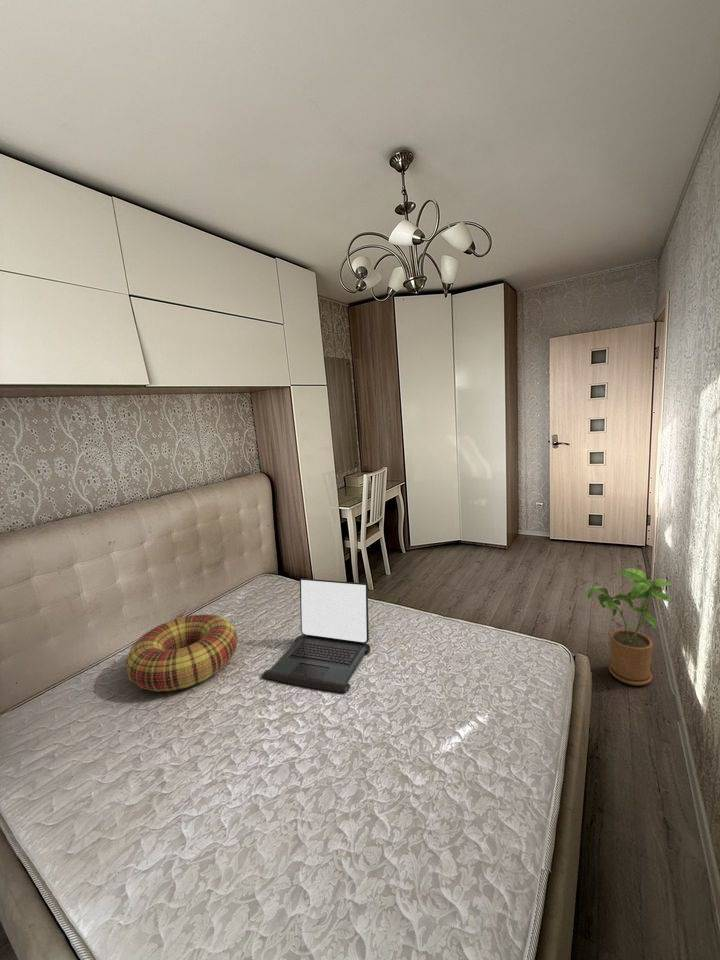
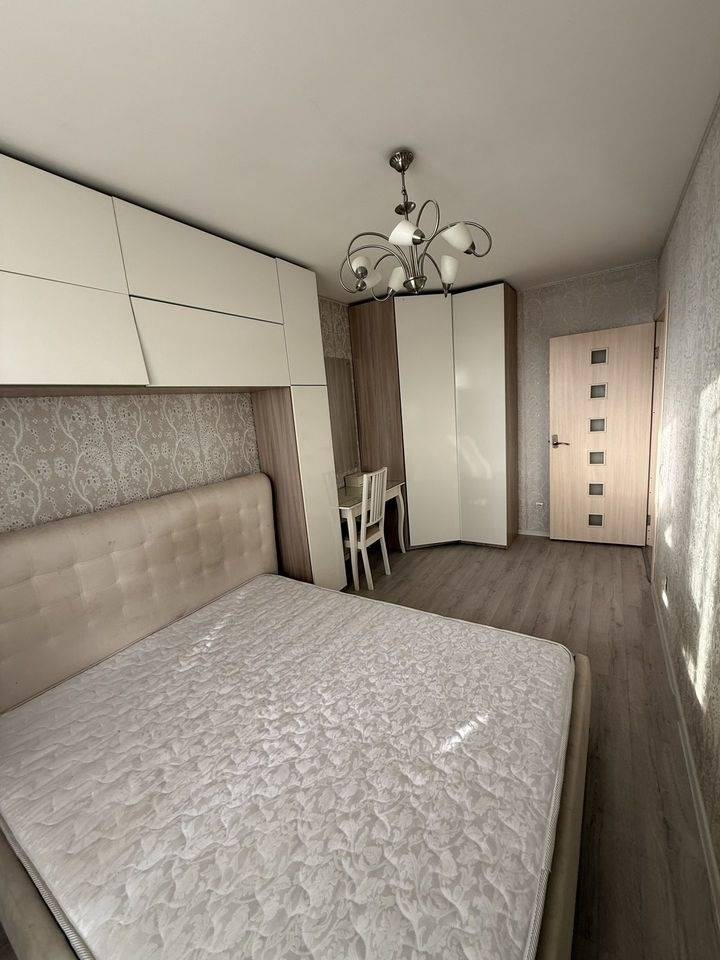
- house plant [586,567,672,686]
- laptop [261,577,371,694]
- cushion [125,613,238,693]
